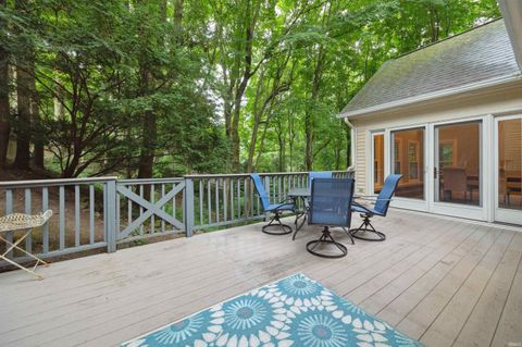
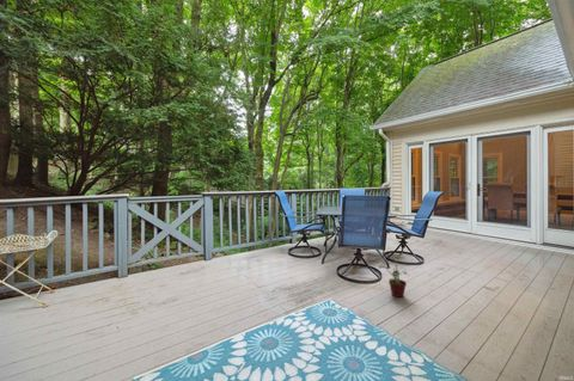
+ potted plant [378,258,410,297]
